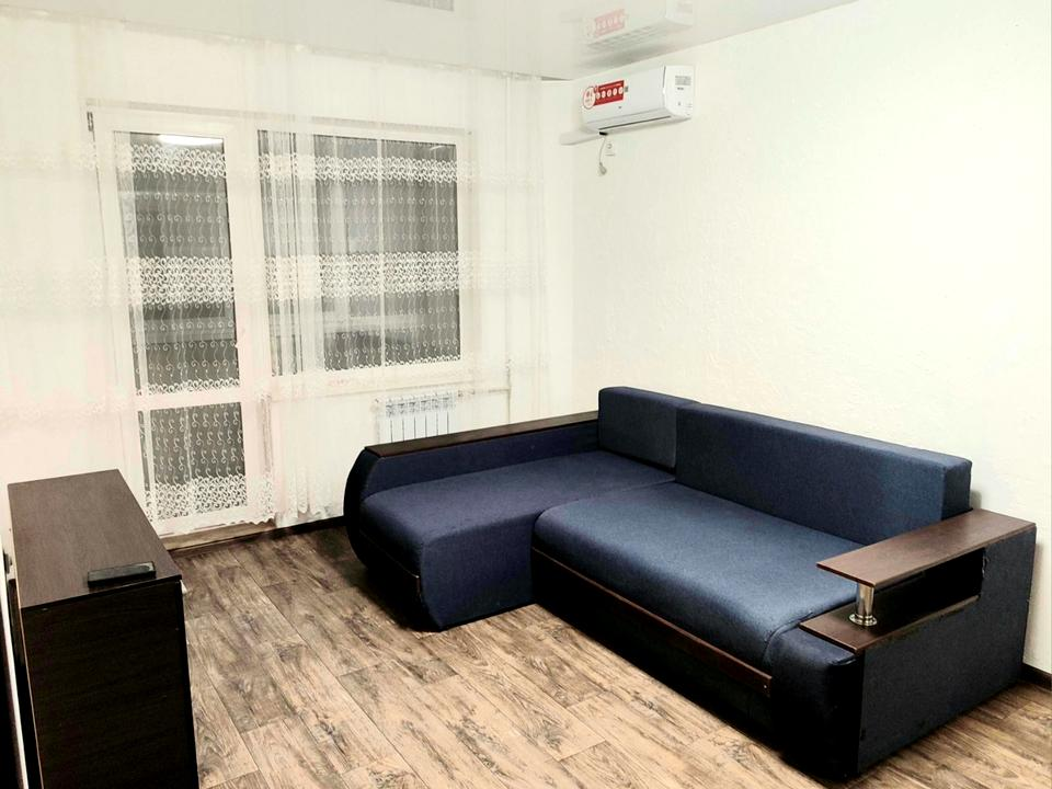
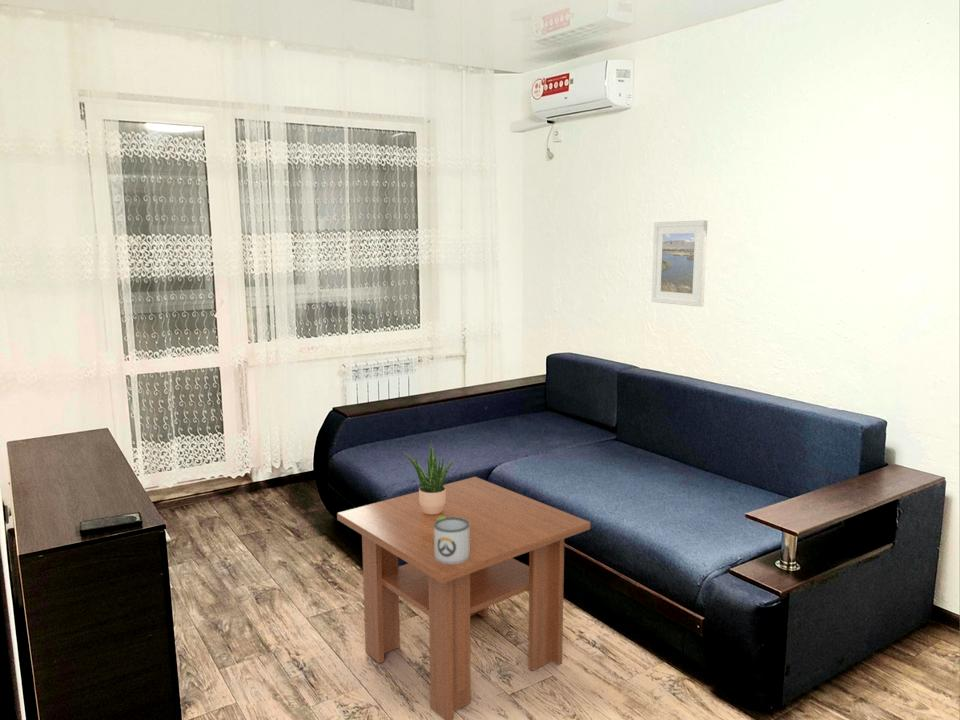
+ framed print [650,219,708,308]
+ coffee table [336,476,591,720]
+ potted plant [401,440,457,515]
+ mug [434,517,469,564]
